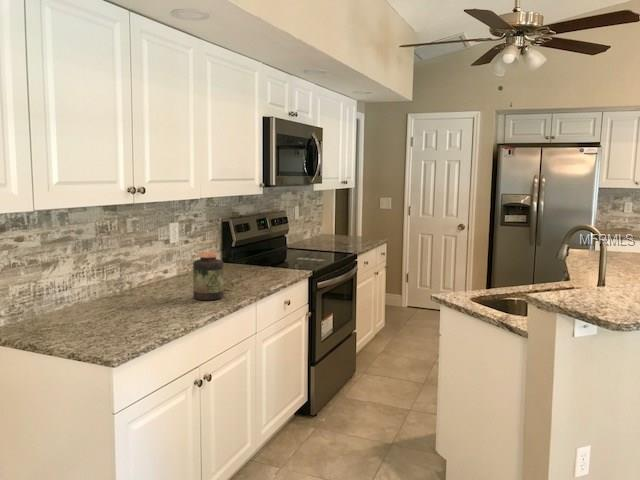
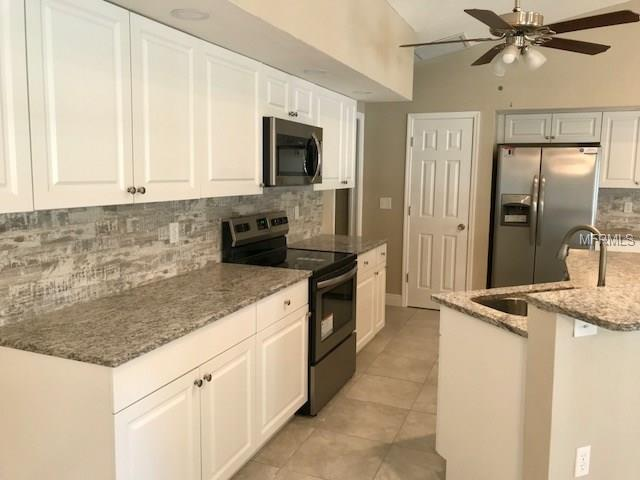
- jar [192,251,224,301]
